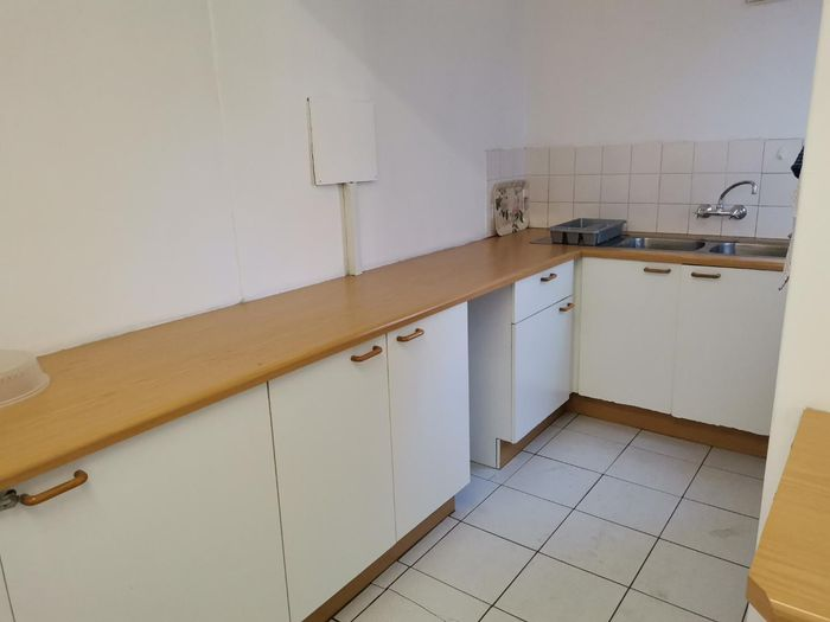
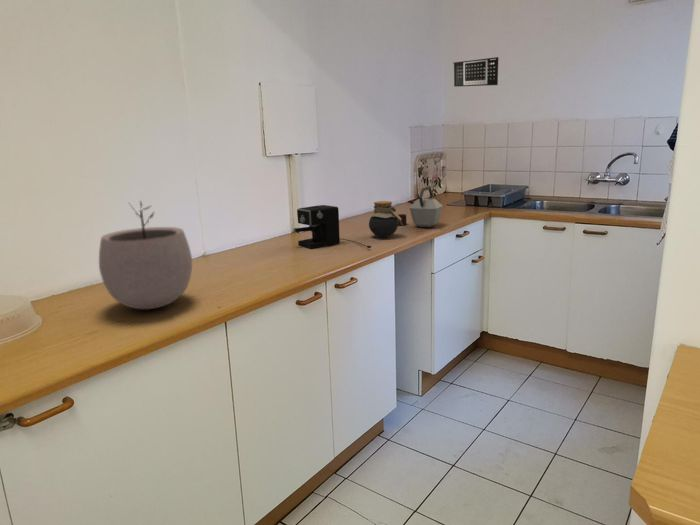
+ jar [368,200,403,238]
+ calendar [452,56,499,88]
+ kettle [397,186,444,228]
+ coffee maker [293,204,373,249]
+ plant pot [98,199,193,310]
